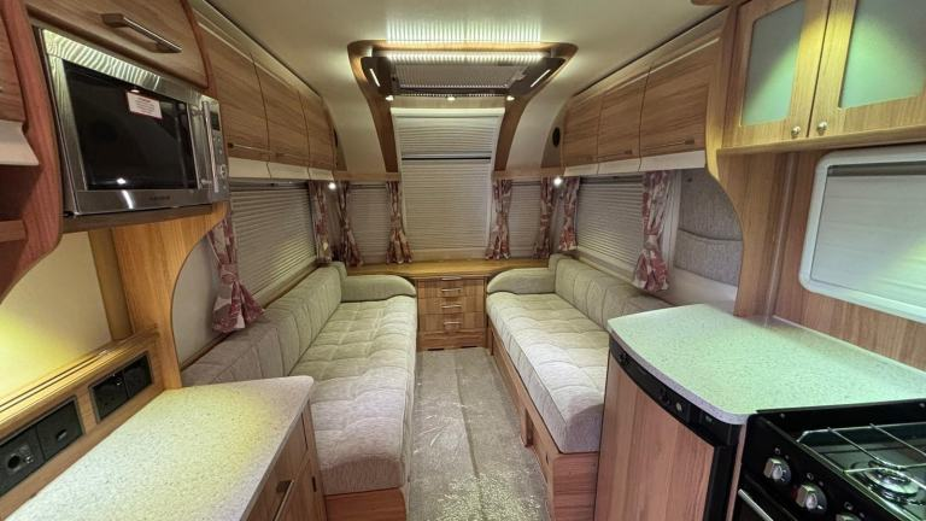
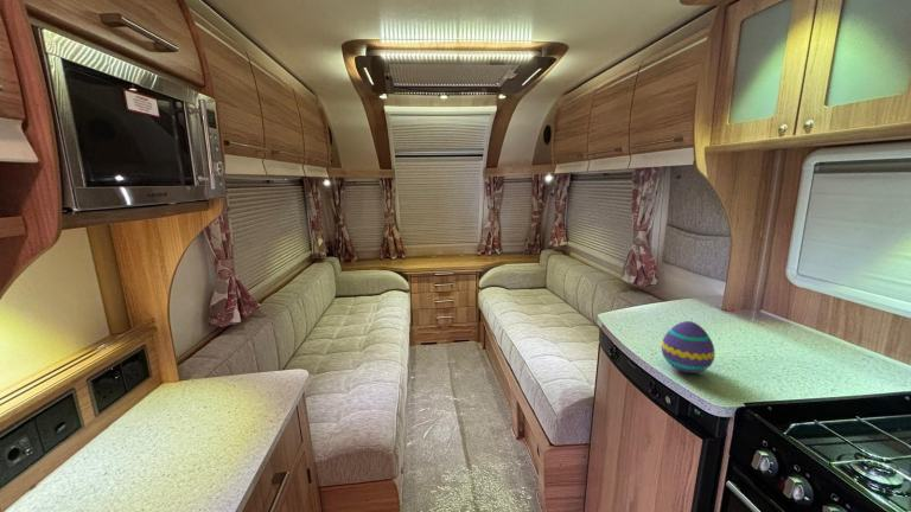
+ decorative egg [661,320,716,375]
